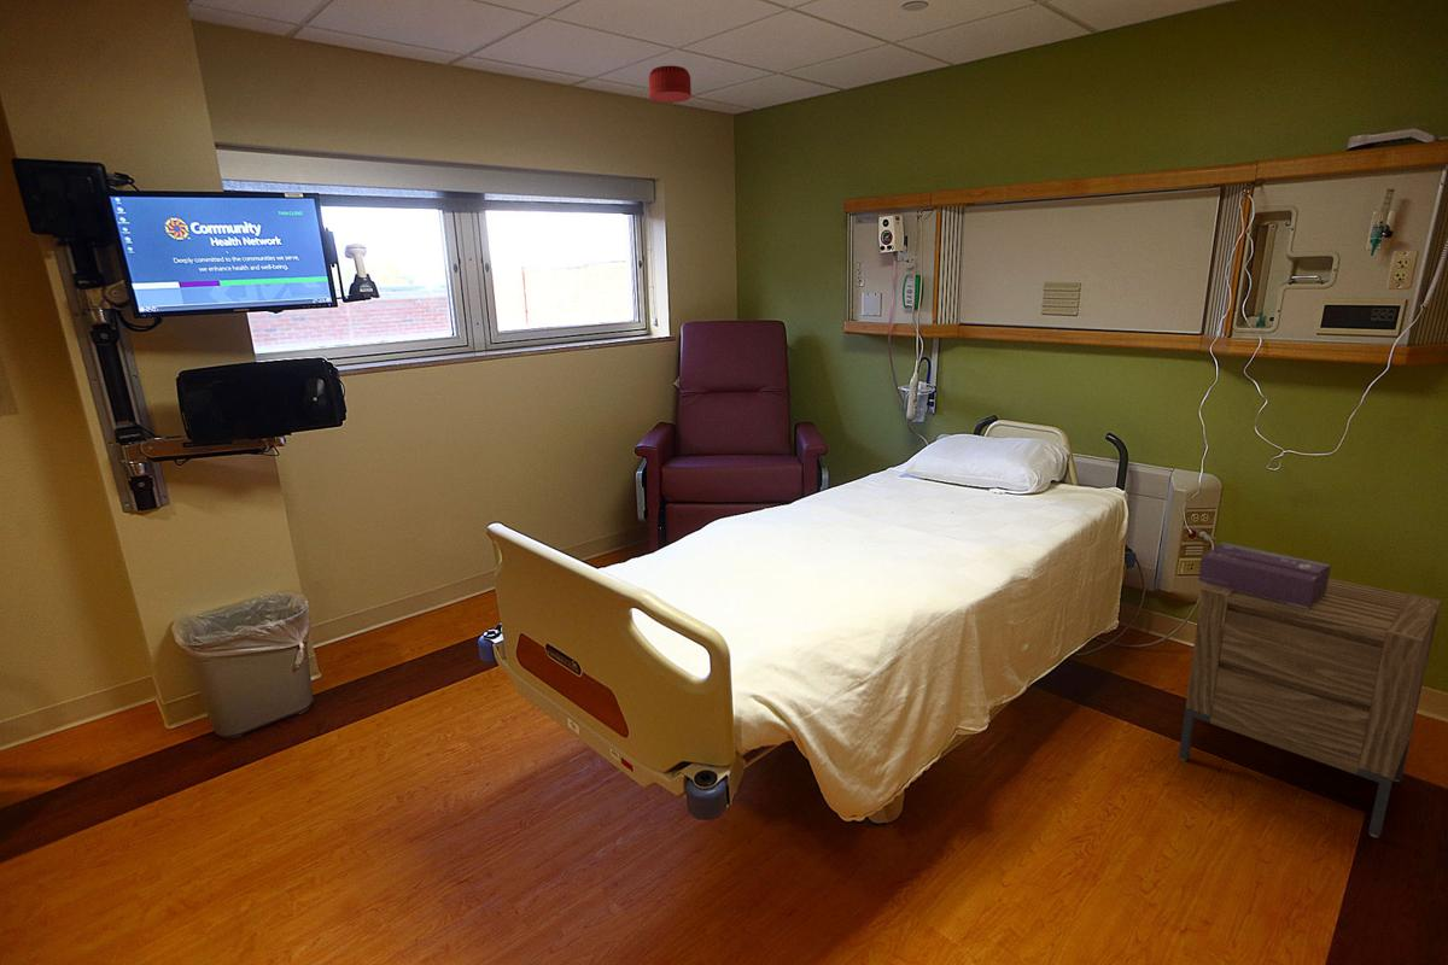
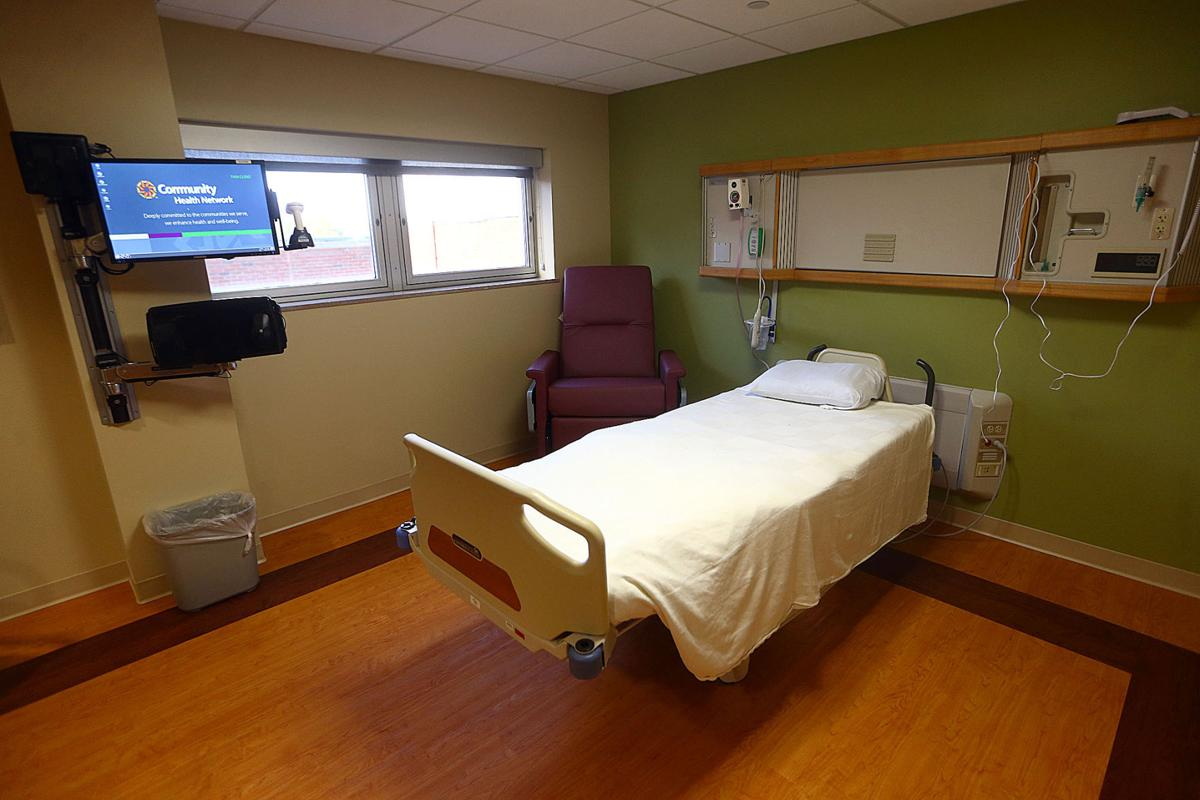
- nightstand [1178,578,1442,838]
- tissue box [1197,542,1332,609]
- smoke detector [648,64,693,104]
